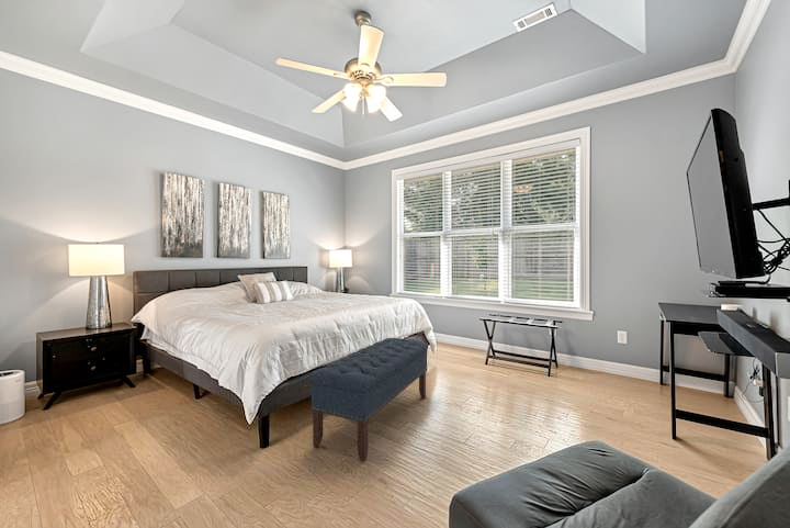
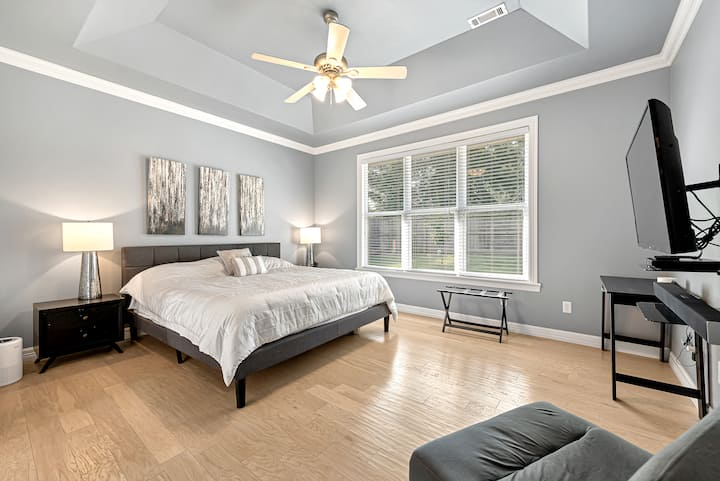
- bench [308,337,429,462]
